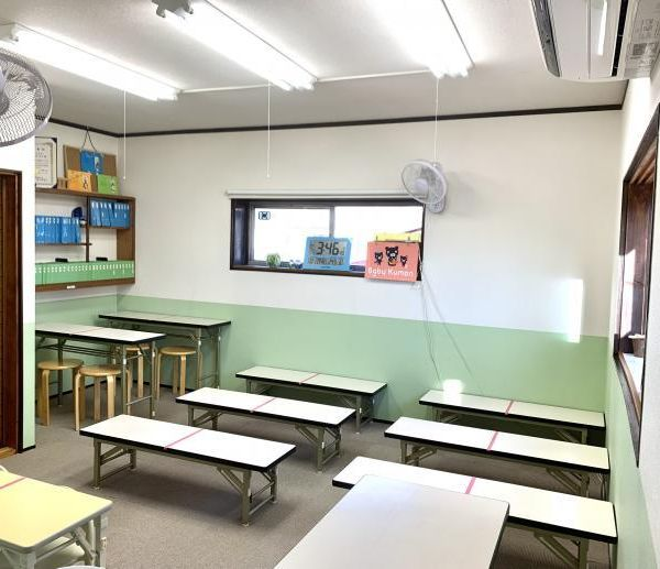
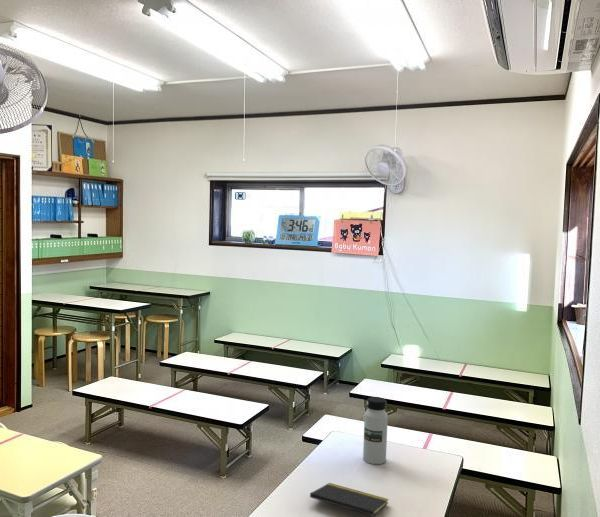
+ notepad [309,482,390,517]
+ water bottle [362,396,389,465]
